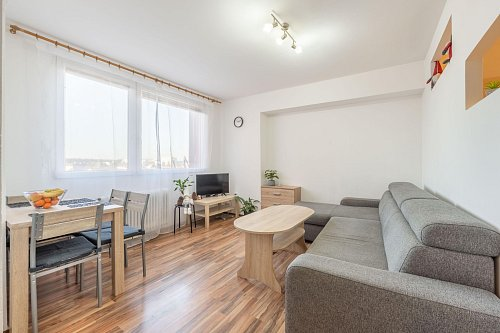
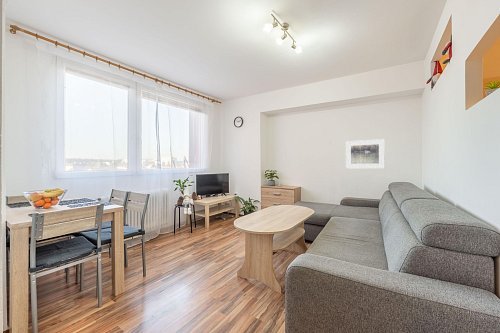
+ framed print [345,138,386,169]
